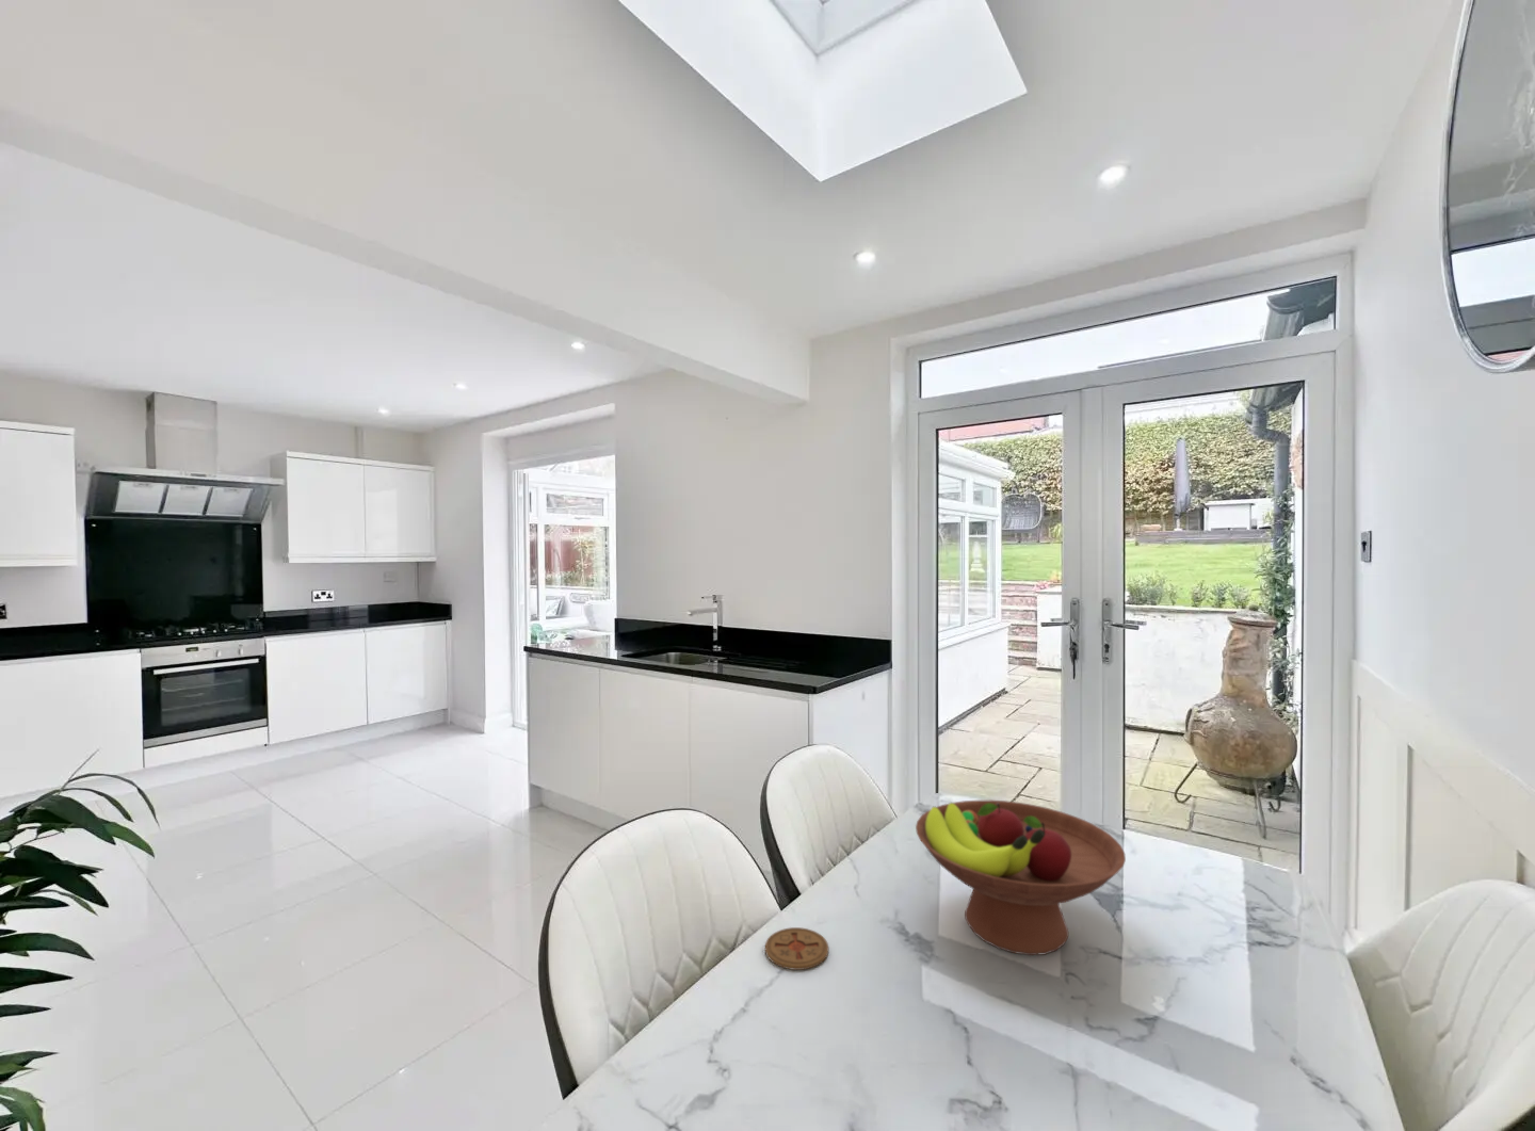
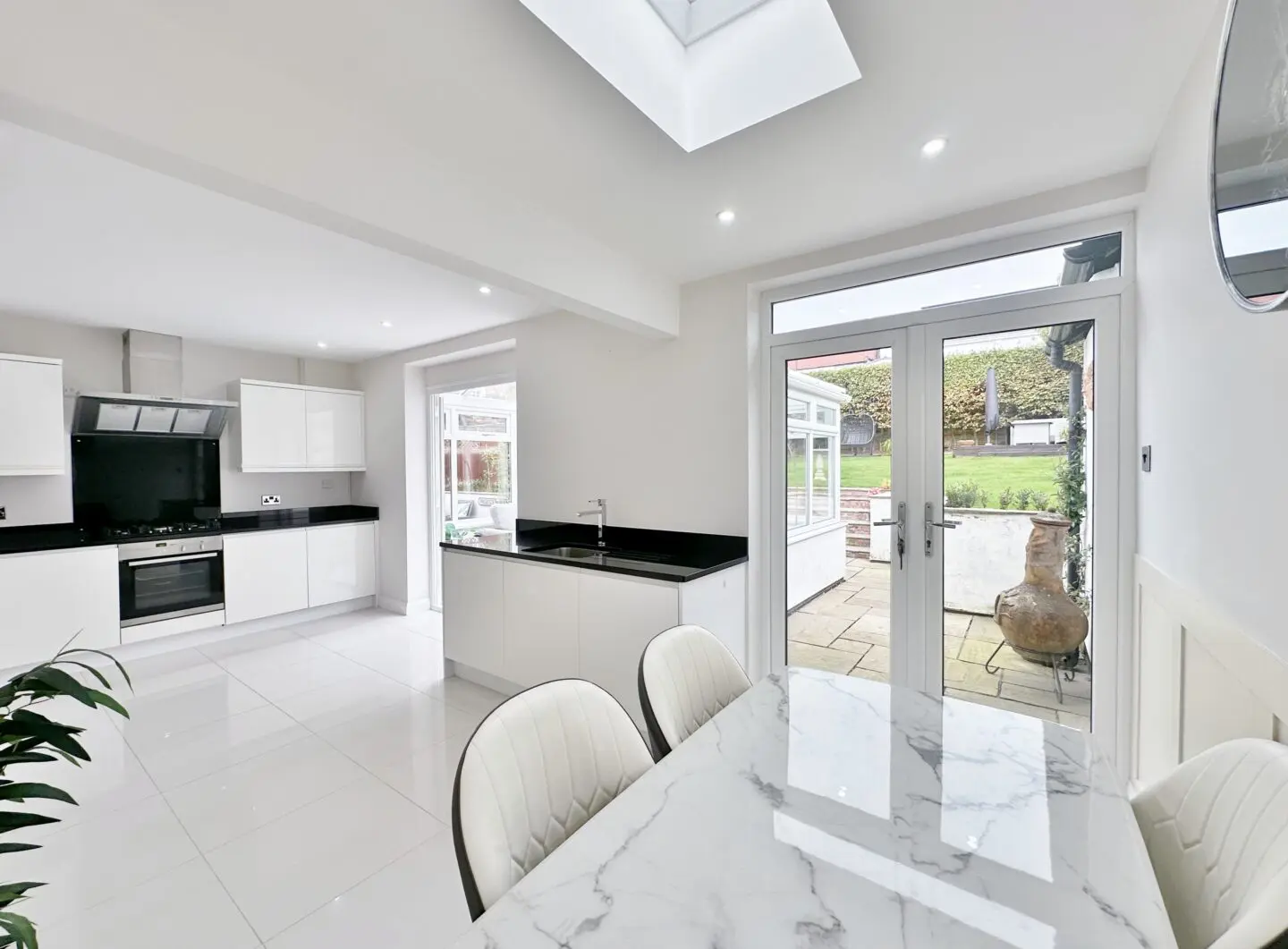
- fruit bowl [914,800,1126,956]
- coaster [764,926,829,971]
